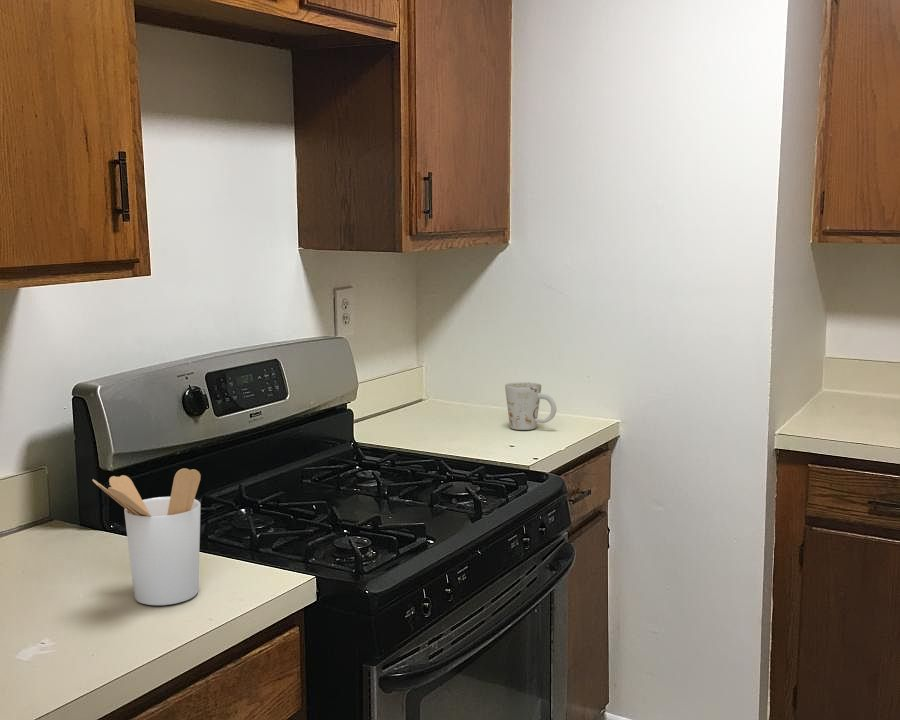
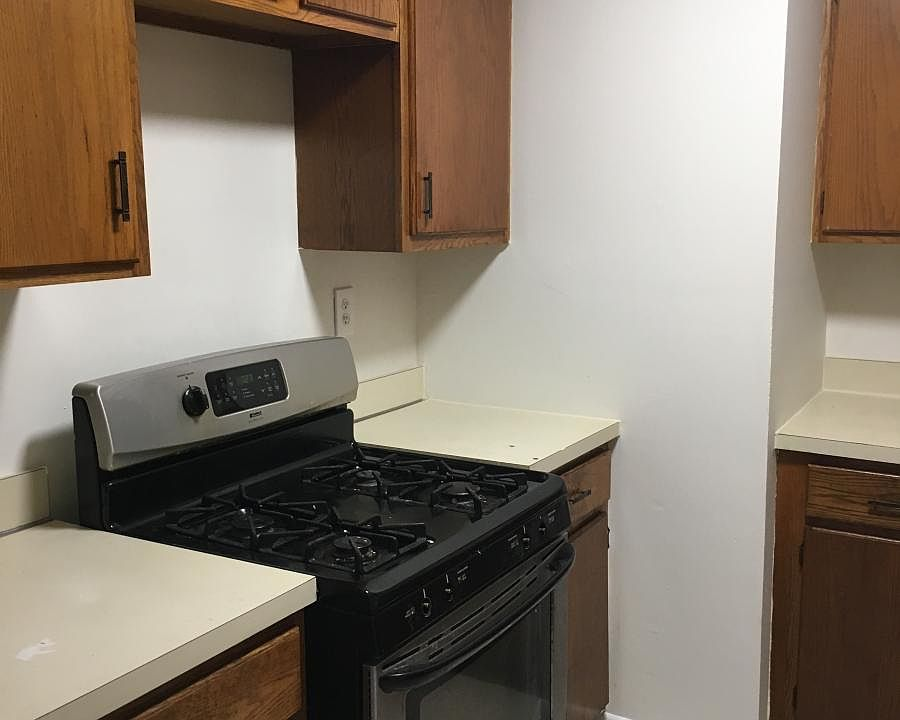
- utensil holder [92,468,202,606]
- mug [504,381,557,431]
